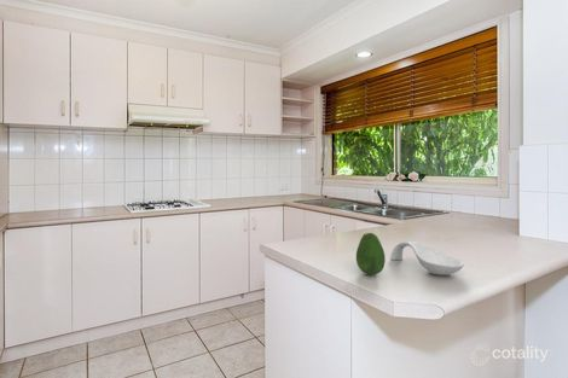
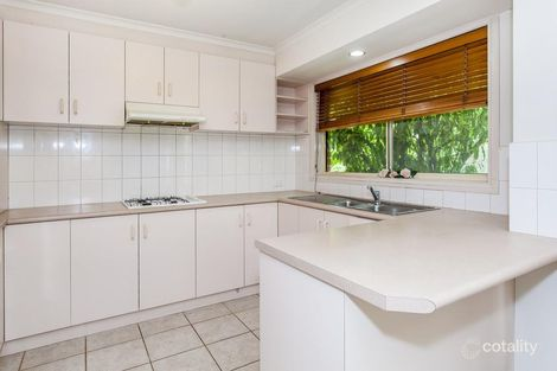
- spoon rest [389,240,465,277]
- fruit [355,232,387,277]
